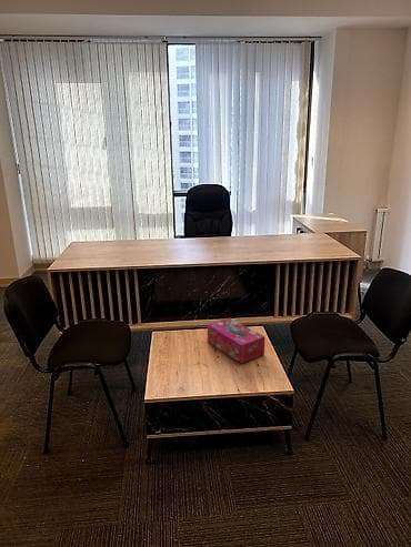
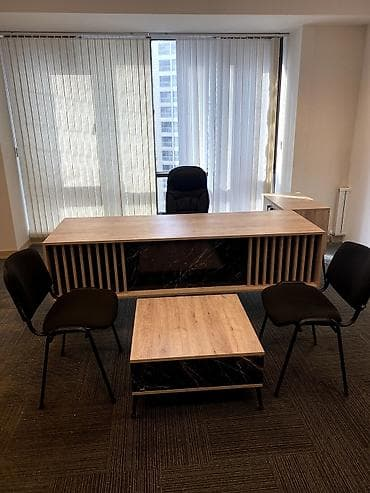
- tissue box [207,317,265,364]
